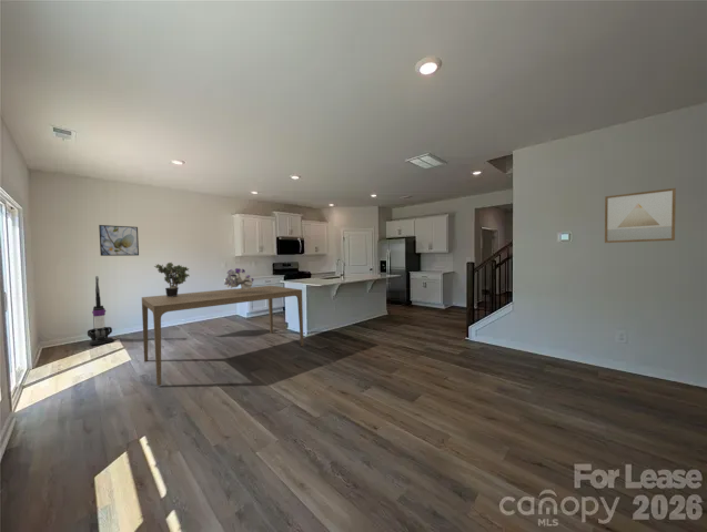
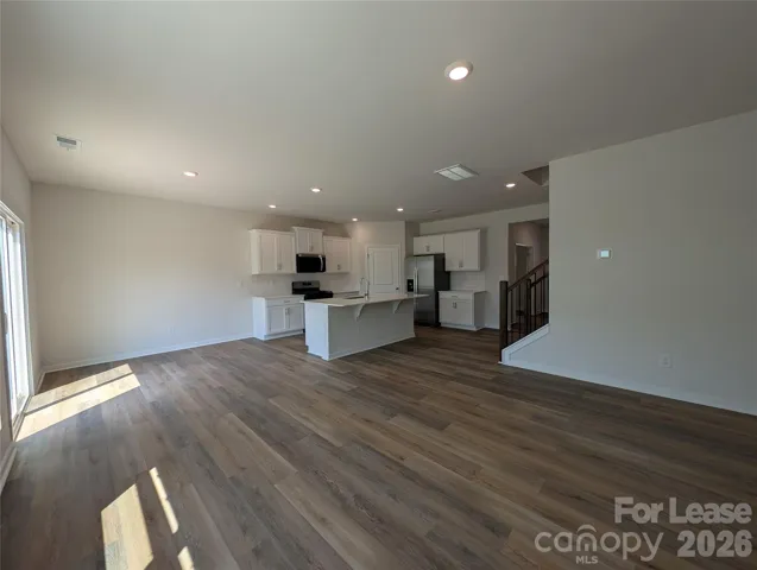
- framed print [98,224,140,257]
- dining table [141,285,304,387]
- potted plant [153,262,191,297]
- bouquet [223,267,255,289]
- wall art [604,187,677,244]
- vacuum cleaner [87,275,114,347]
